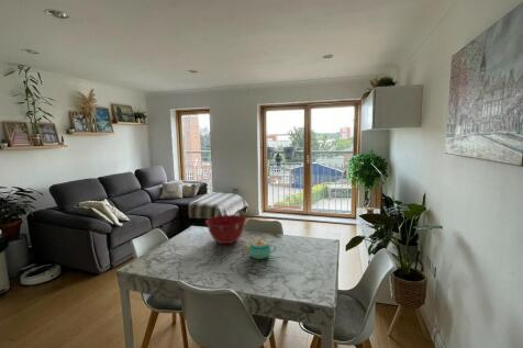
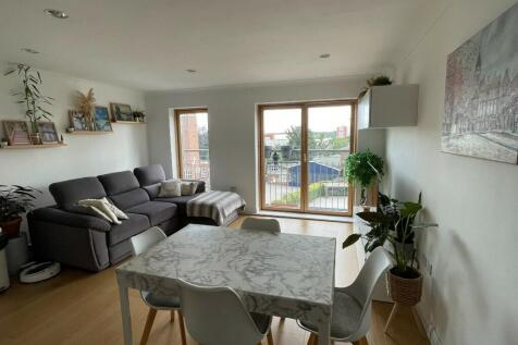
- mixing bowl [204,214,247,245]
- teapot [241,237,277,260]
